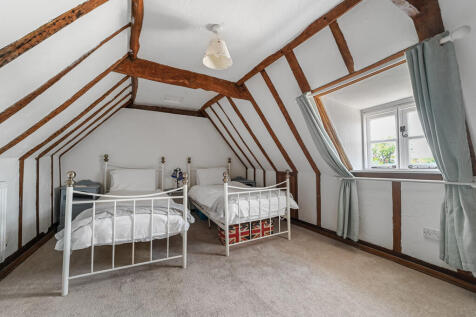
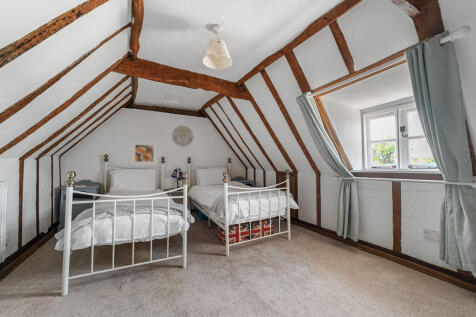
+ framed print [130,140,158,166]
+ wall decoration [171,124,195,148]
